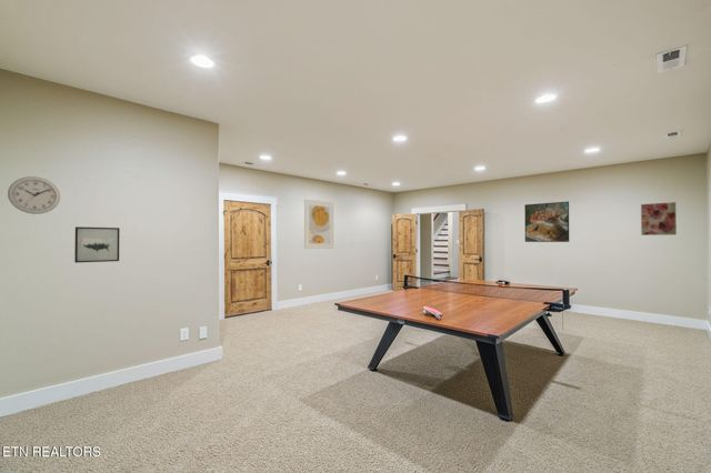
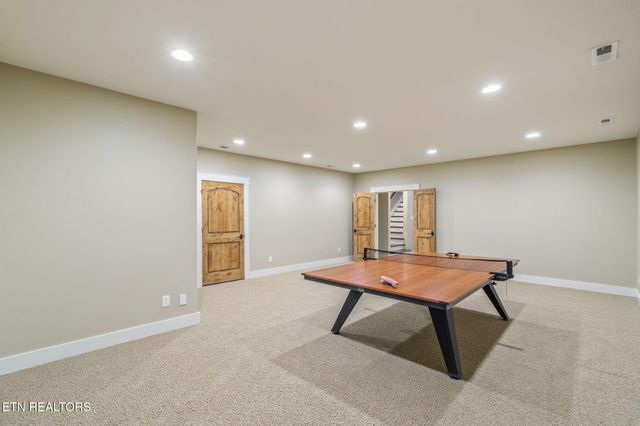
- wall art [73,225,121,264]
- wall art [640,201,678,236]
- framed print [523,200,570,243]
- wall clock [7,175,61,215]
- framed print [303,198,334,250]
